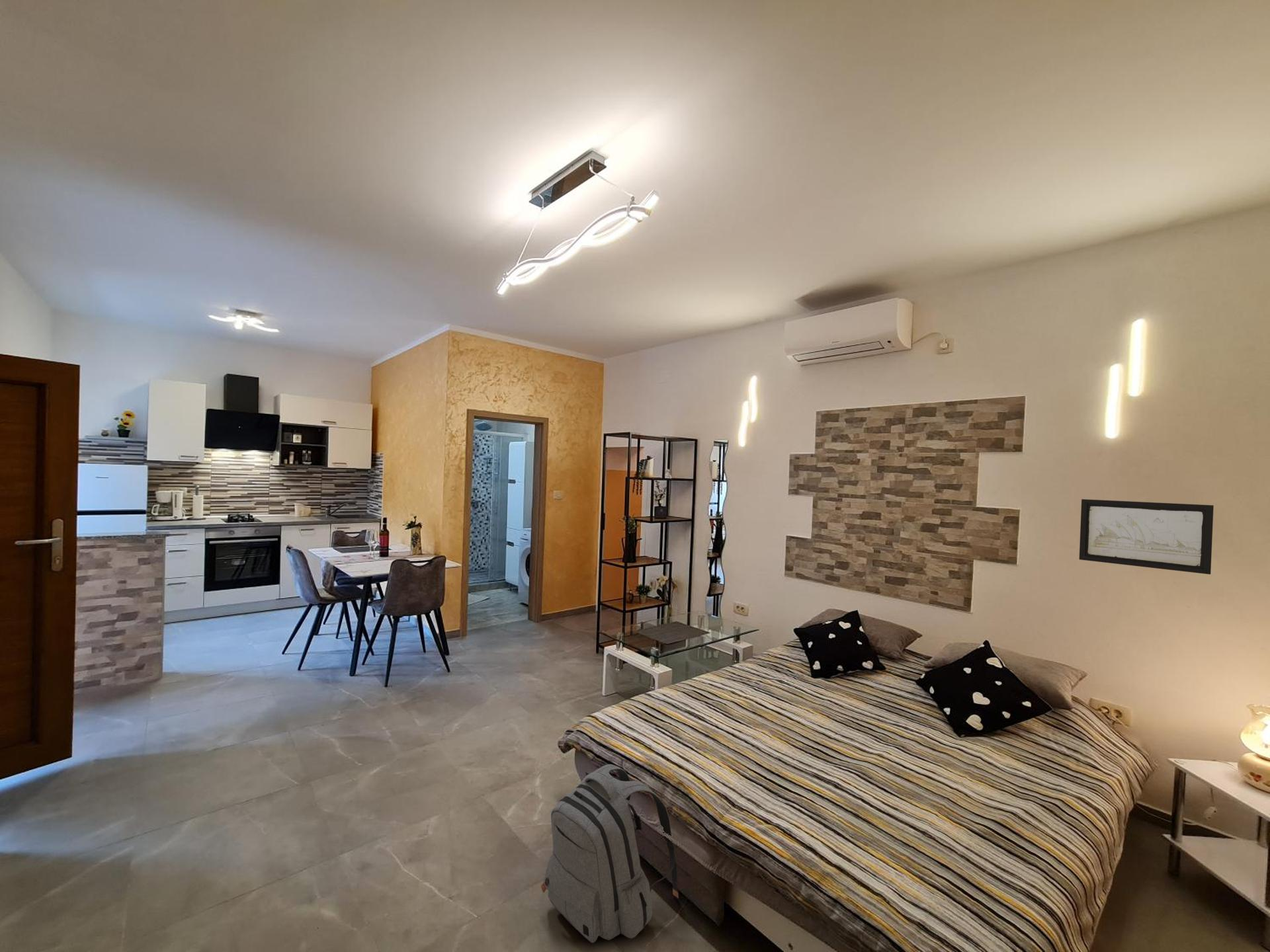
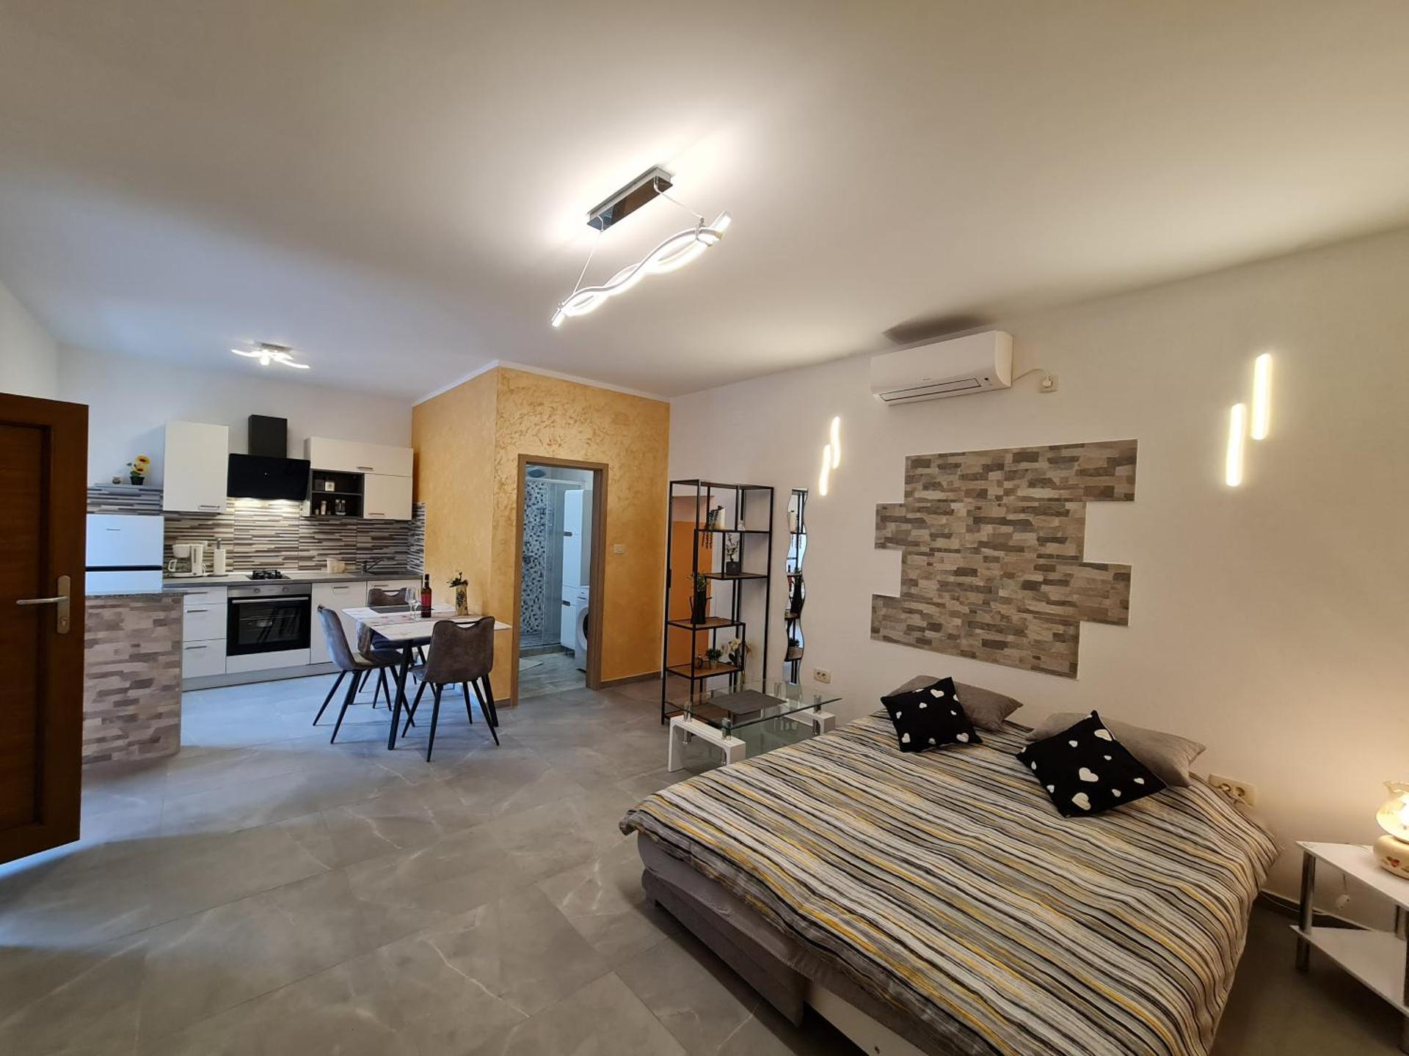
- backpack [540,764,679,943]
- wall art [1079,498,1214,575]
